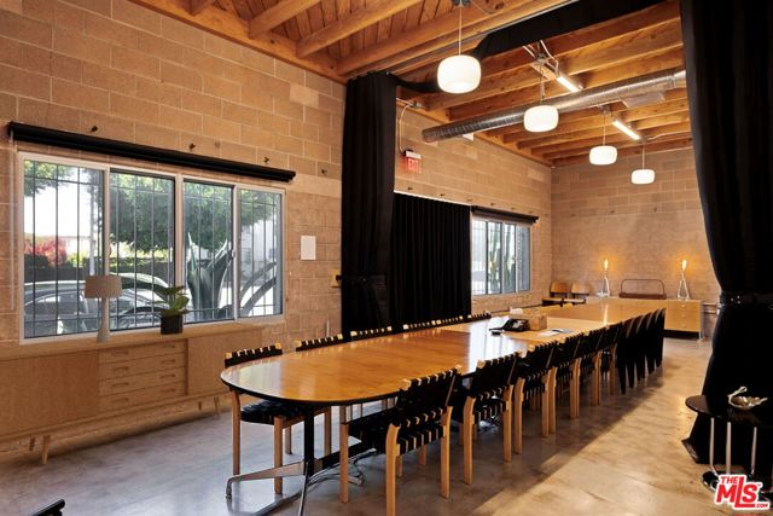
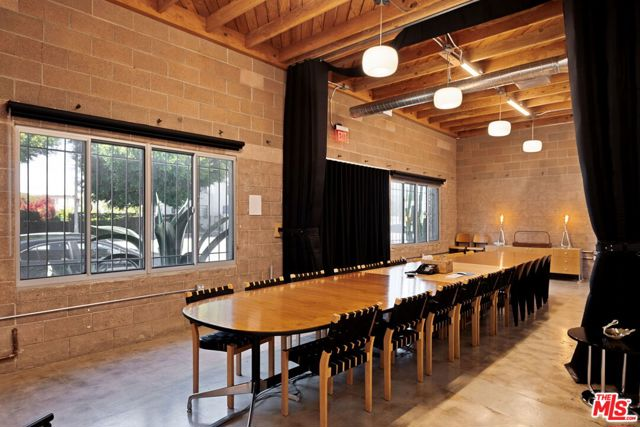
- potted plant [146,284,191,335]
- sideboard [0,321,263,465]
- table lamp [82,272,124,342]
